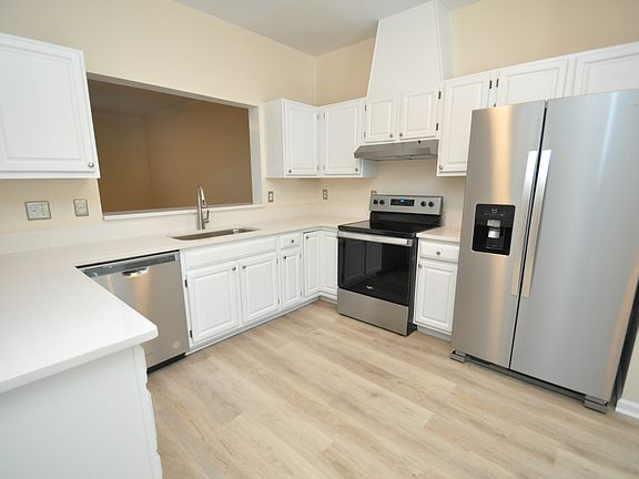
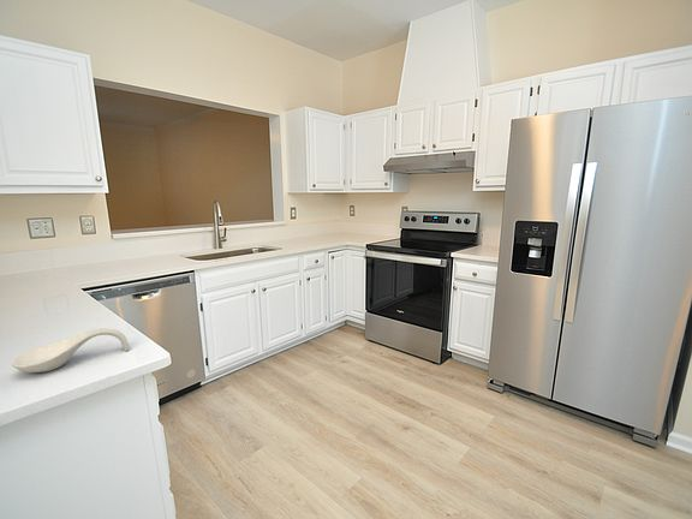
+ spoon rest [11,327,130,374]
